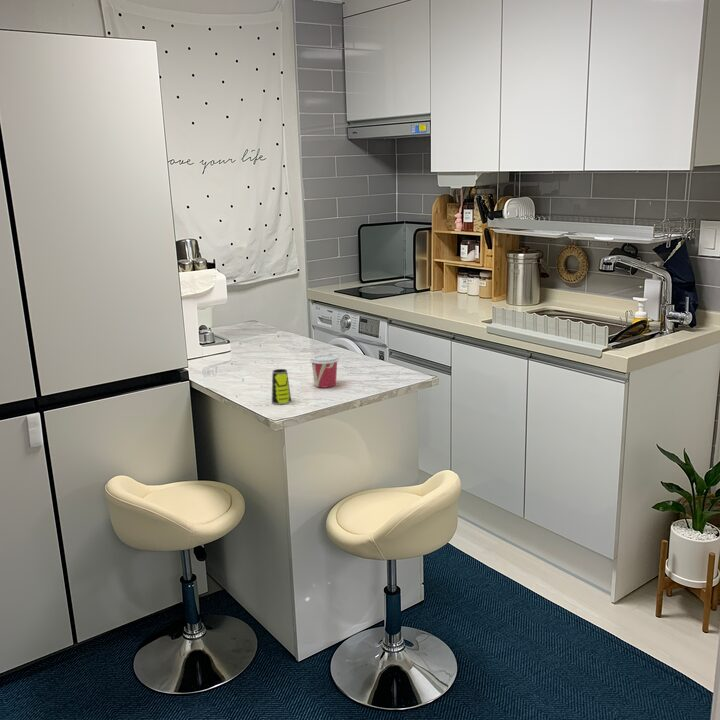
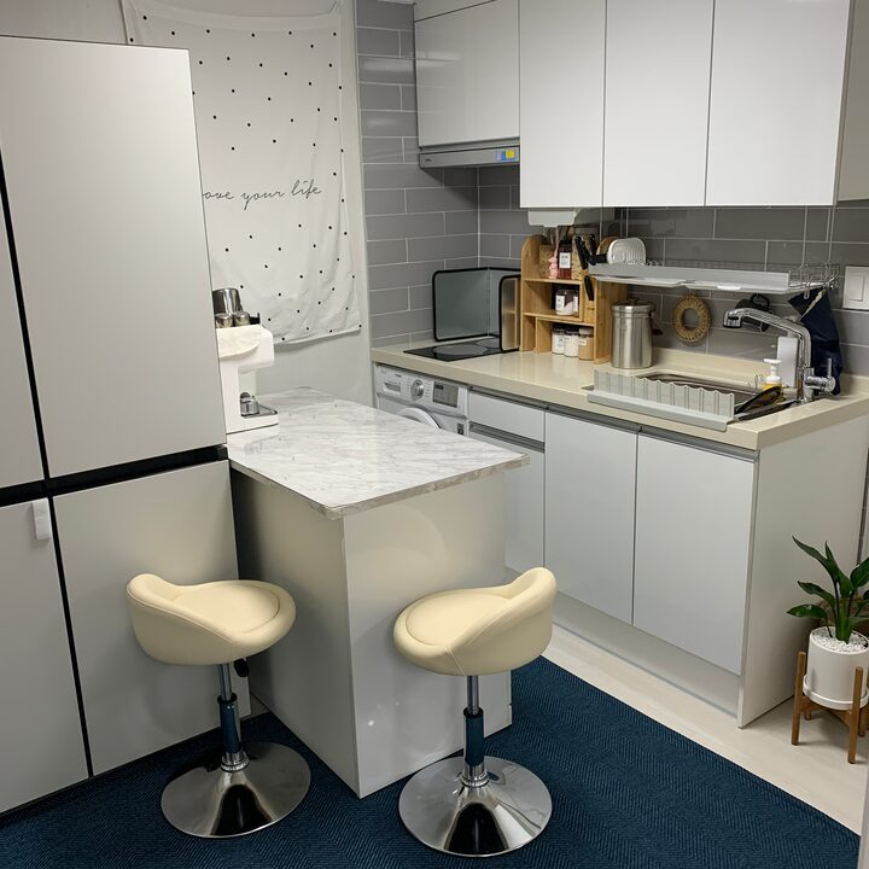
- cup [271,368,292,405]
- cup [309,353,340,388]
